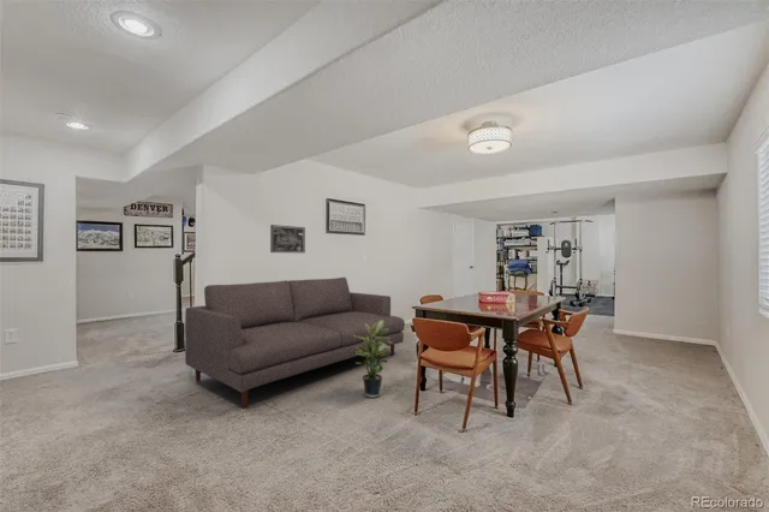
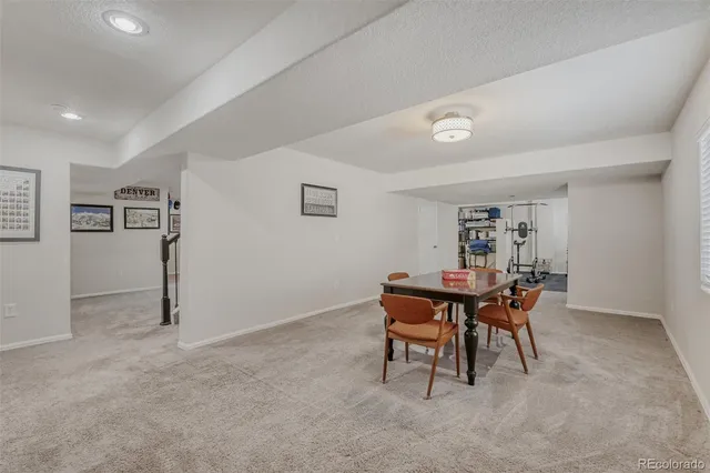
- sofa [184,276,406,409]
- wall art [269,224,306,254]
- potted plant [353,320,392,399]
